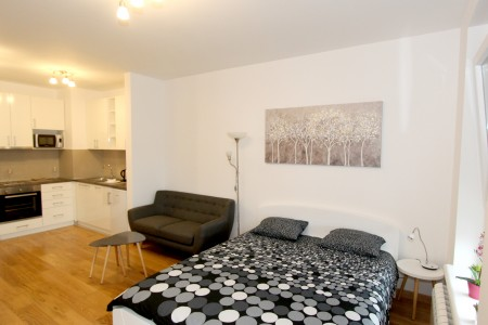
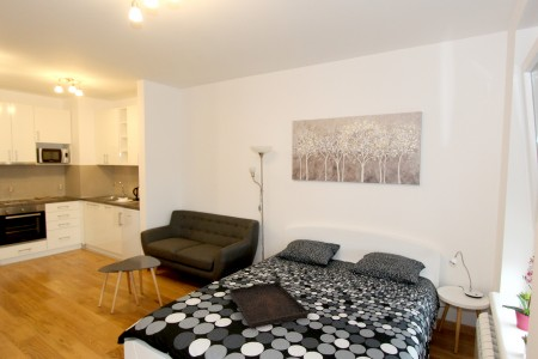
+ serving tray [228,281,310,329]
